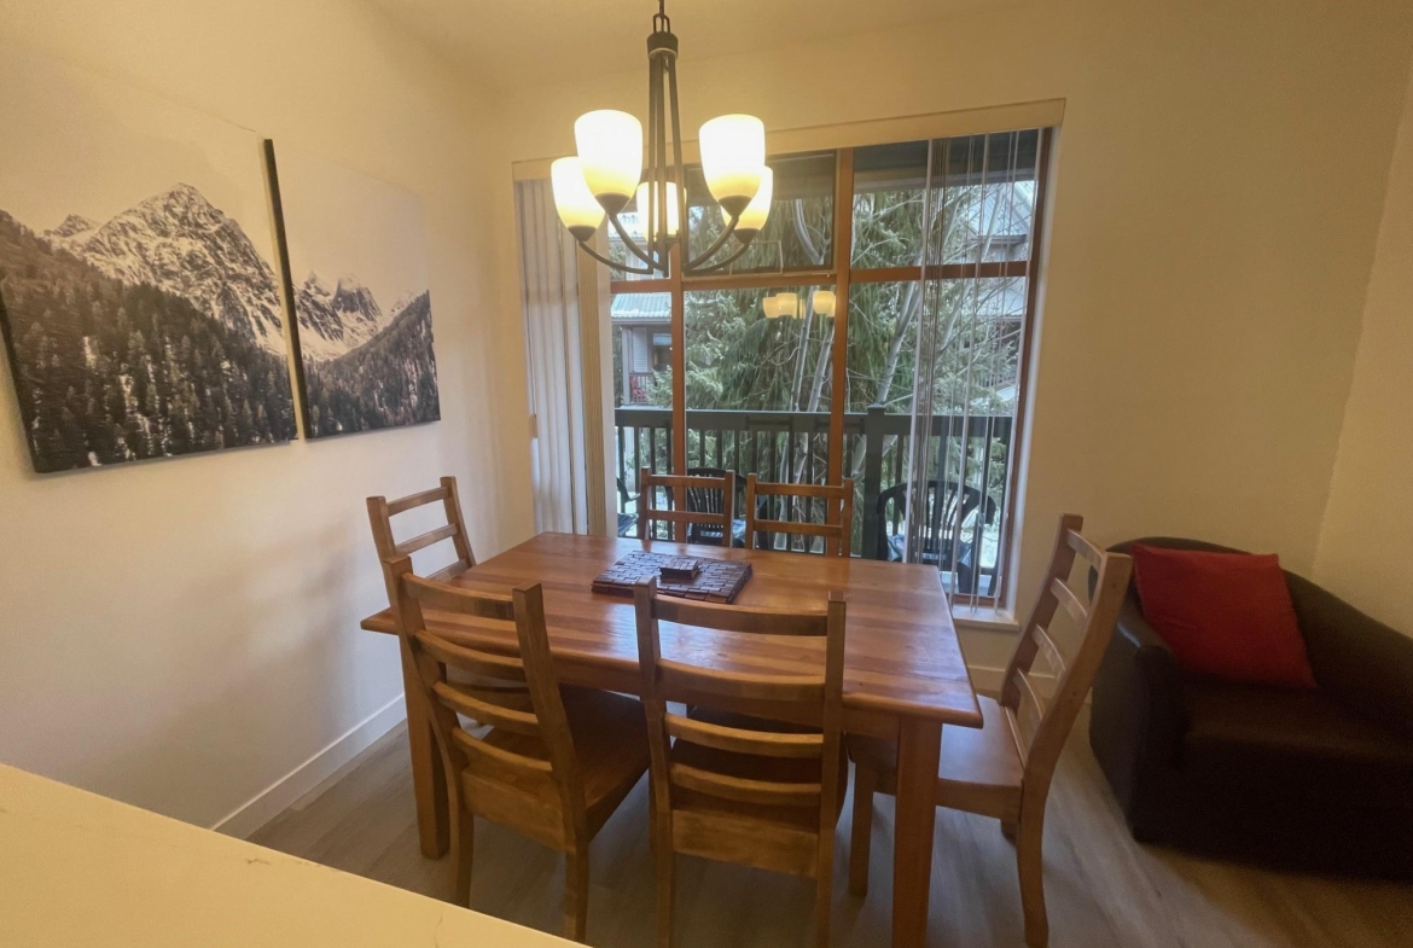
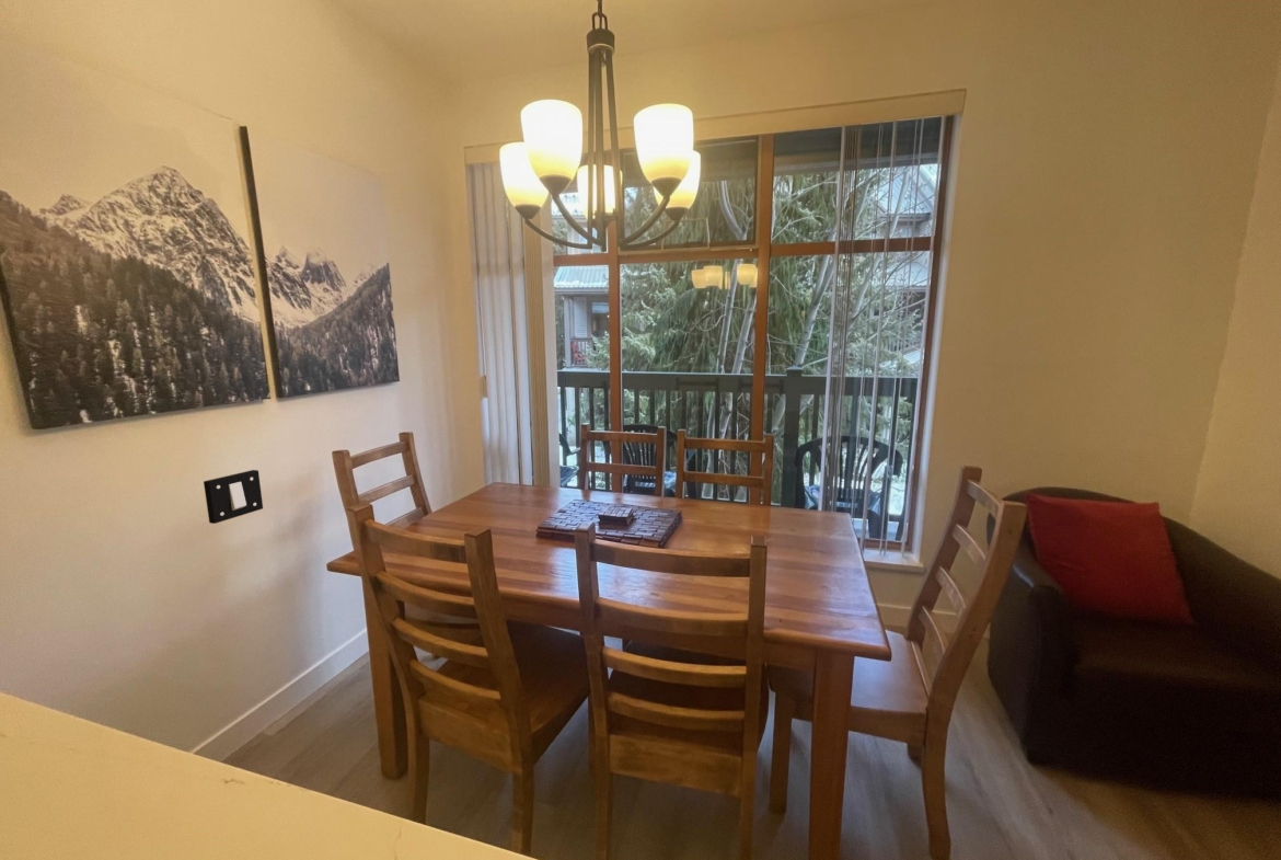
+ light switch [203,469,264,525]
